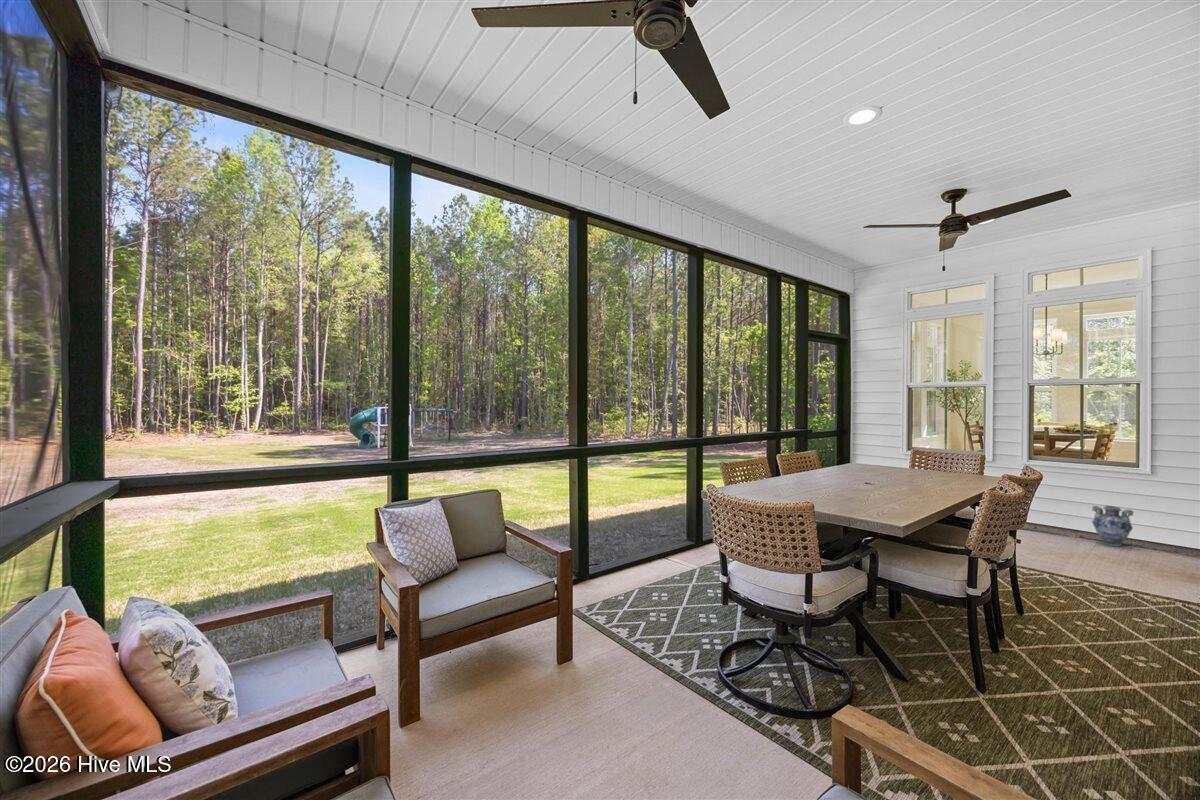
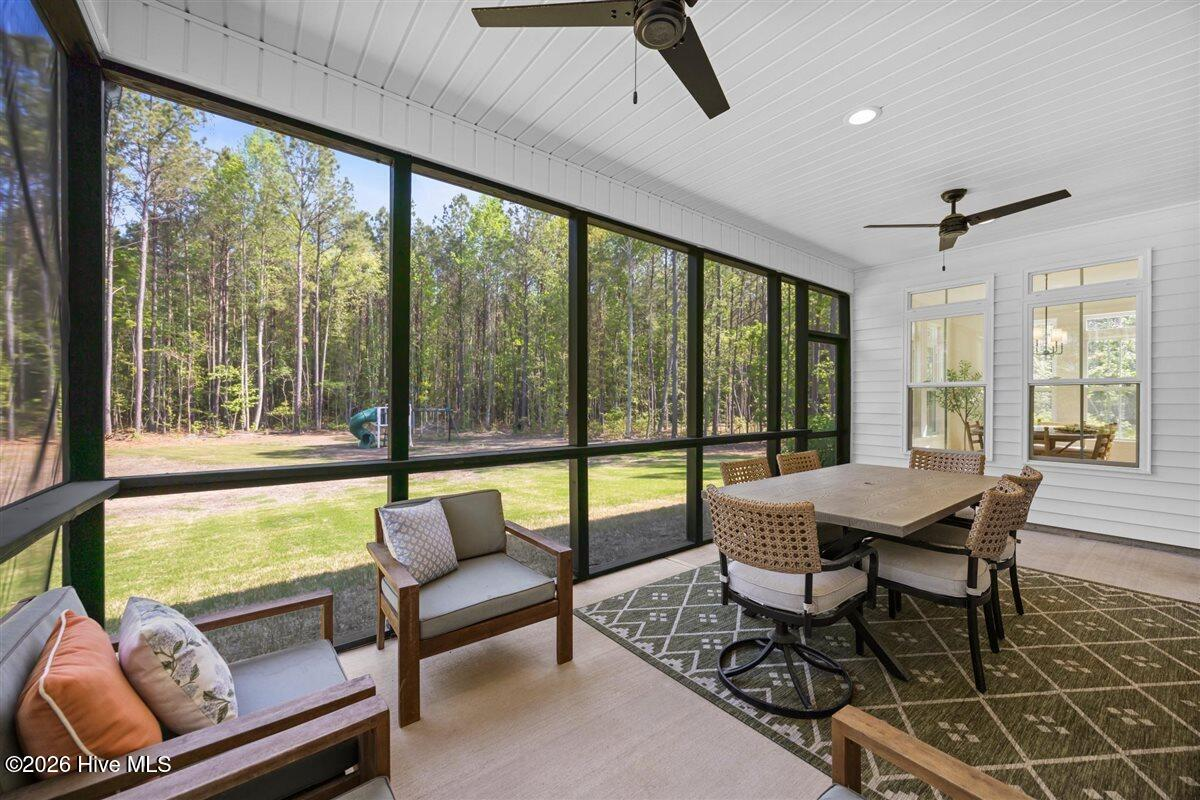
- vase [1091,505,1135,548]
